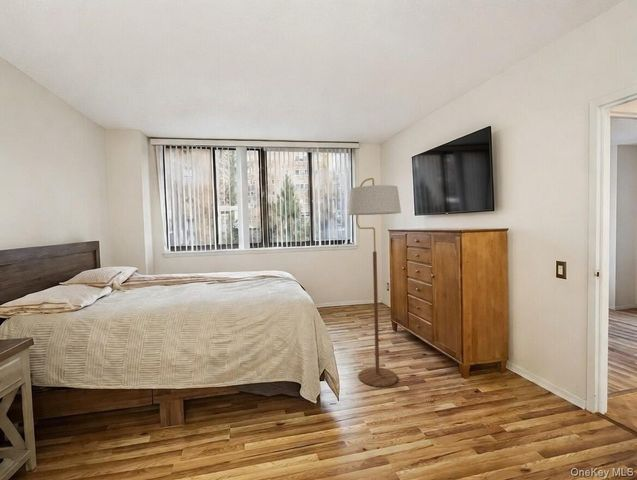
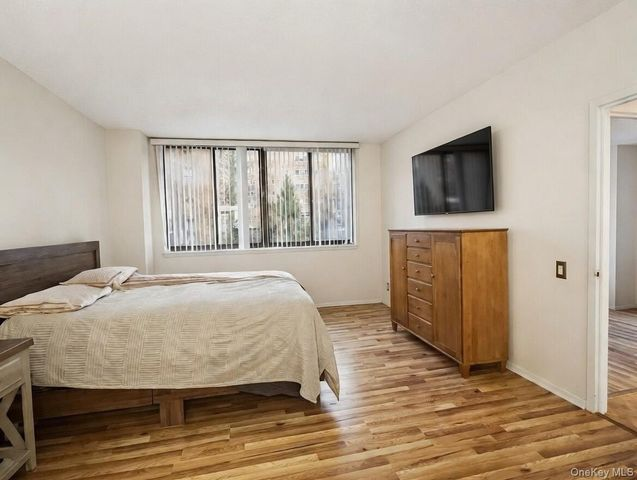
- floor lamp [346,177,402,388]
